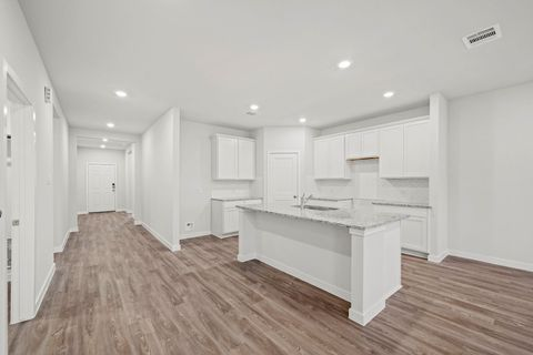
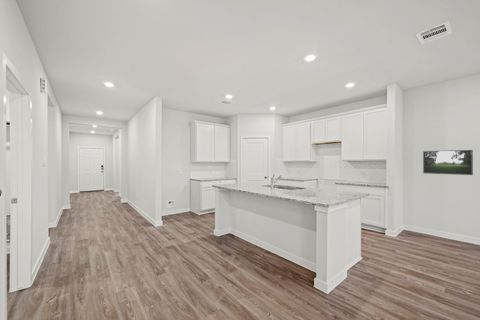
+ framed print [422,149,474,176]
